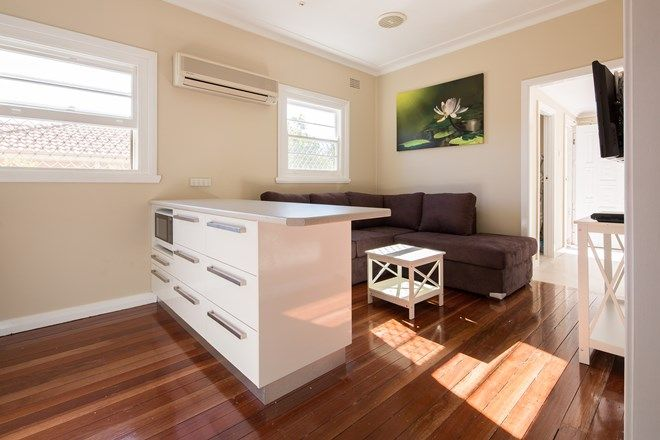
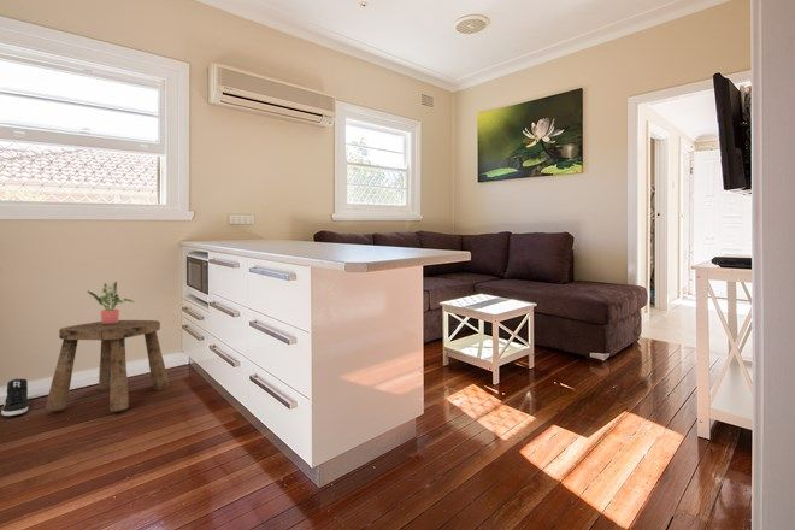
+ potted plant [87,281,135,324]
+ stool [45,319,170,412]
+ sneaker [0,378,29,417]
